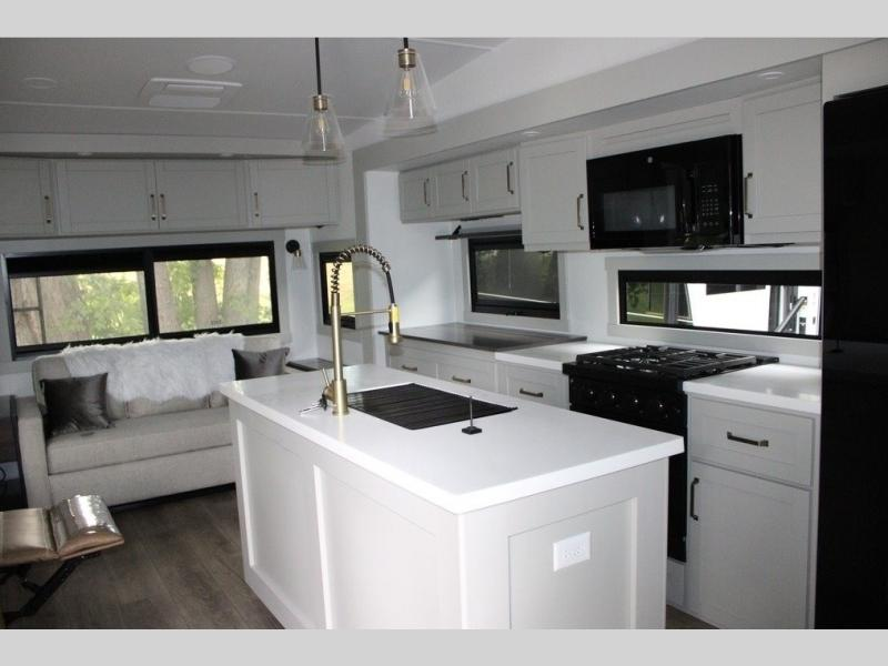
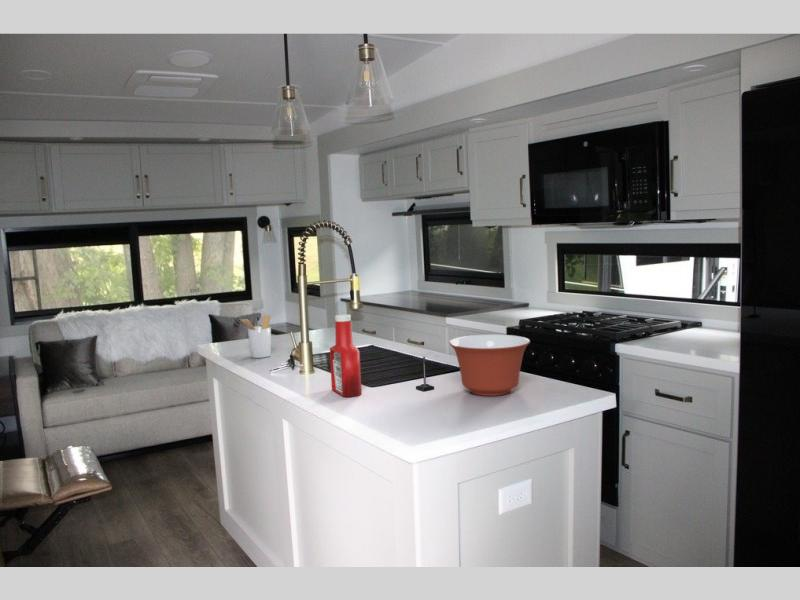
+ soap bottle [329,313,363,398]
+ mixing bowl [448,334,531,397]
+ utensil holder [237,314,272,359]
